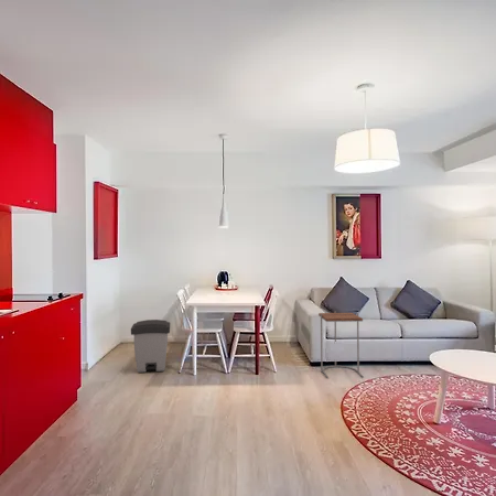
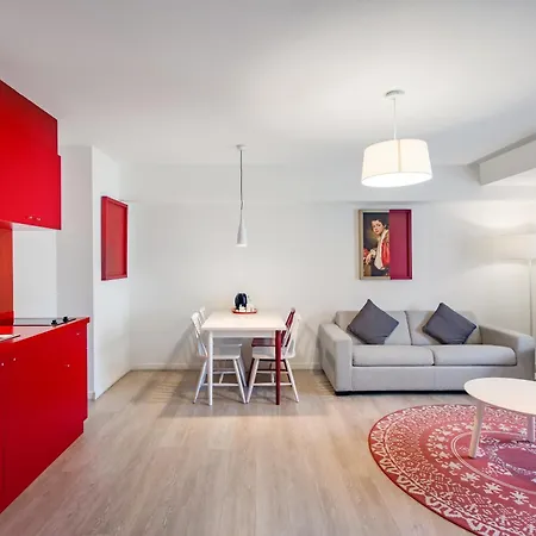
- side table [317,310,365,379]
- trash can [130,319,171,374]
